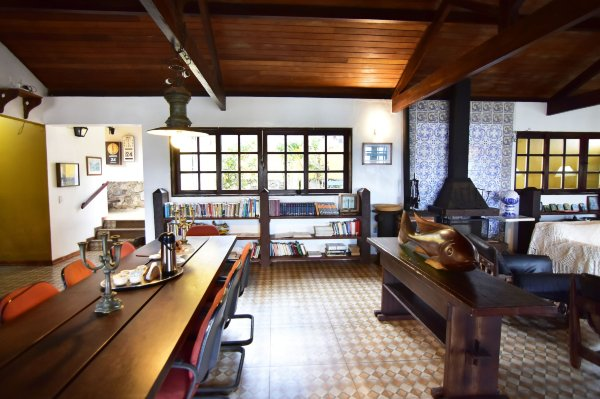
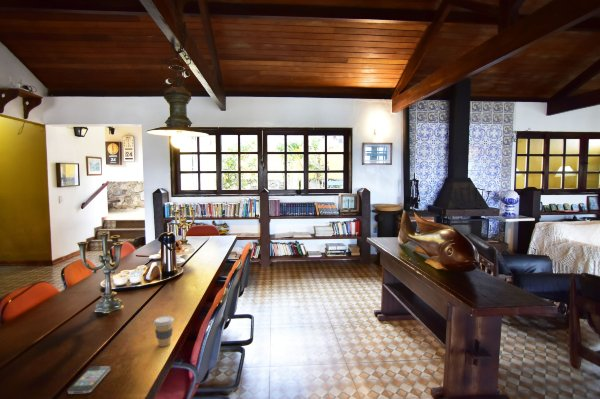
+ coffee cup [153,315,175,348]
+ smartphone [67,365,111,395]
